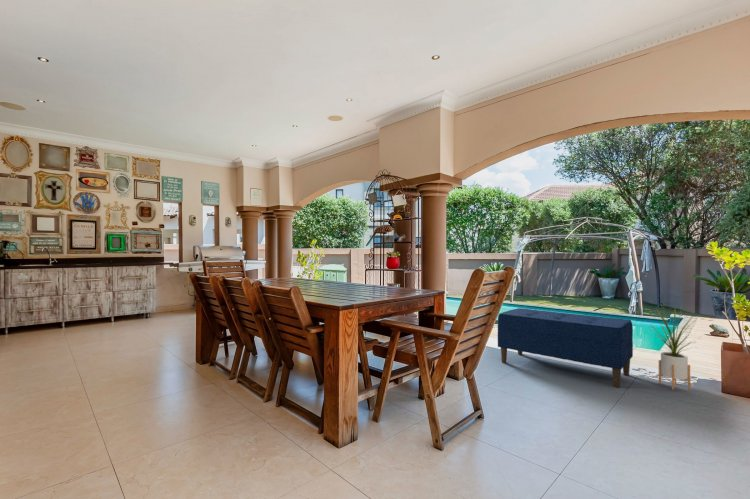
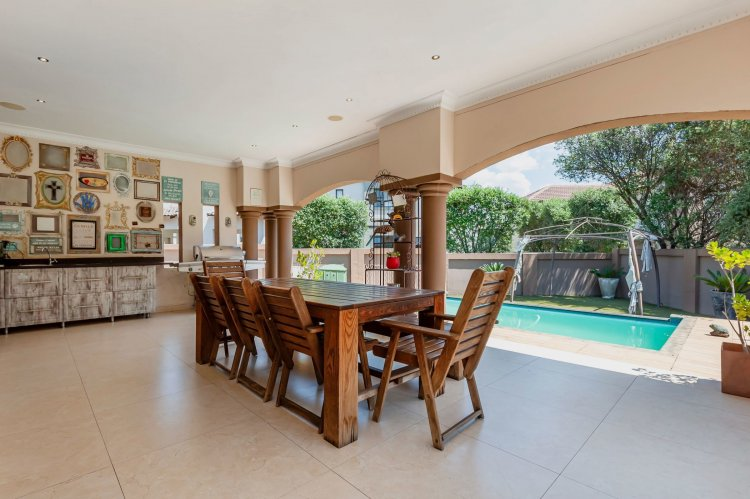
- house plant [648,303,701,391]
- bench [497,307,634,389]
